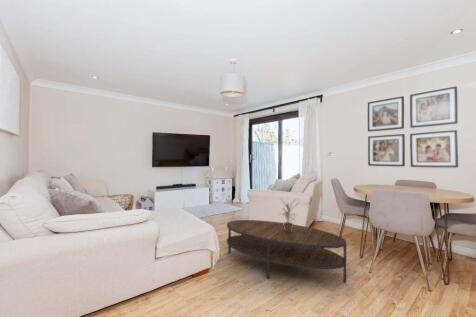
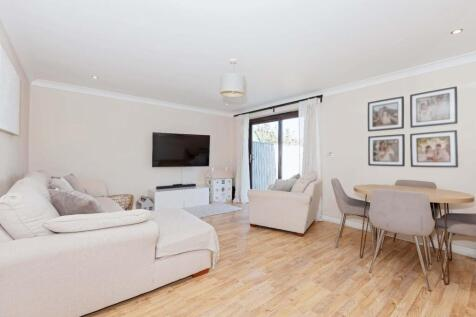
- coffee table [226,219,347,284]
- potted plant [277,196,300,233]
